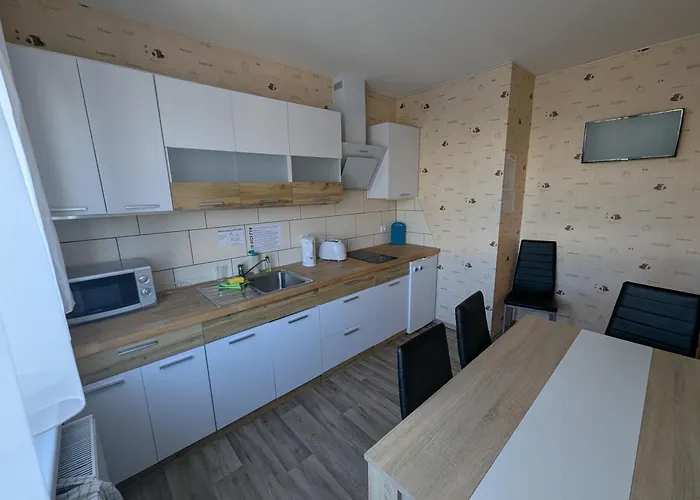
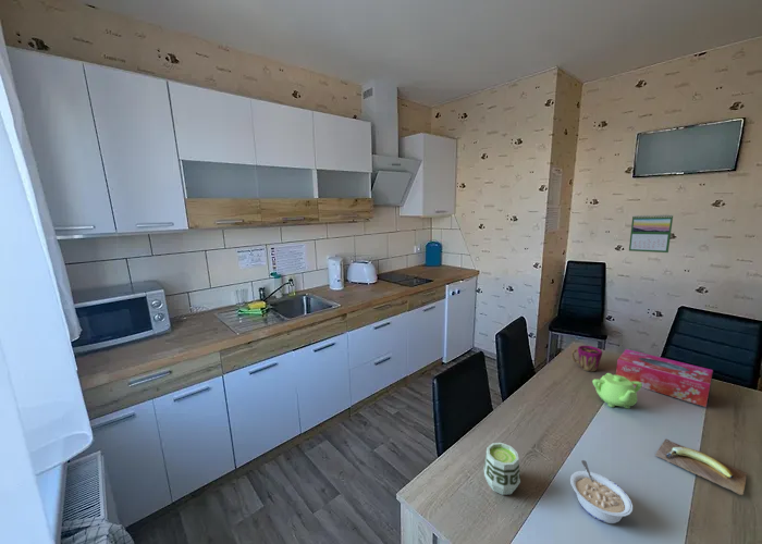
+ cup [483,442,521,496]
+ calendar [628,213,674,254]
+ cup [570,345,603,372]
+ tissue box [615,348,714,408]
+ legume [569,459,634,524]
+ banana [654,438,748,496]
+ teapot [591,372,642,410]
